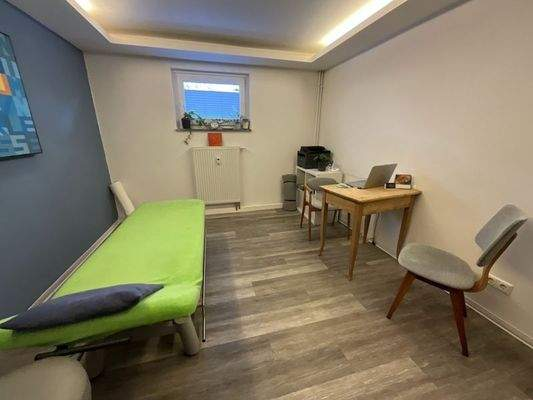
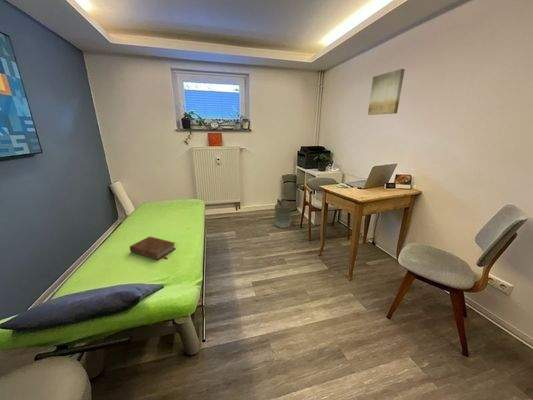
+ book [129,235,177,261]
+ wall art [367,68,406,116]
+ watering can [273,192,293,229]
